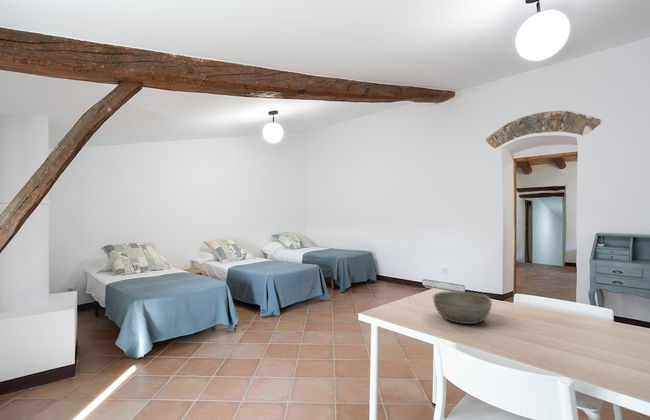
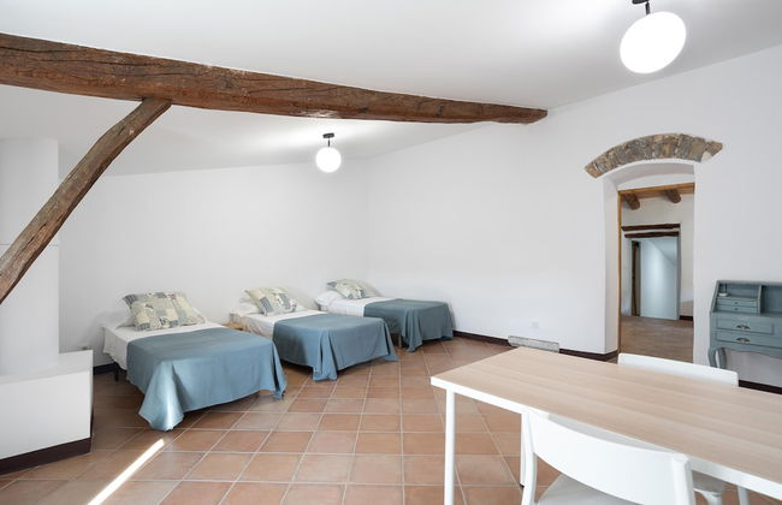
- bowl [432,290,493,325]
